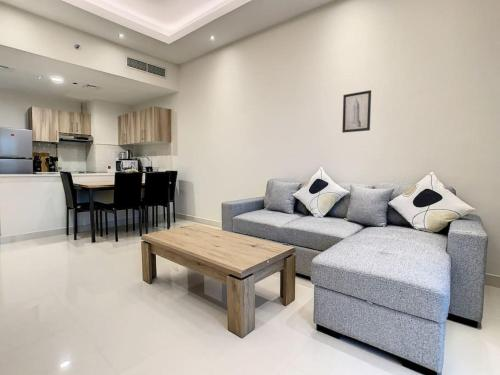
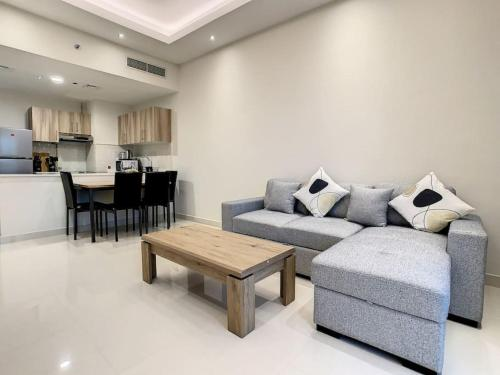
- wall art [341,89,372,134]
